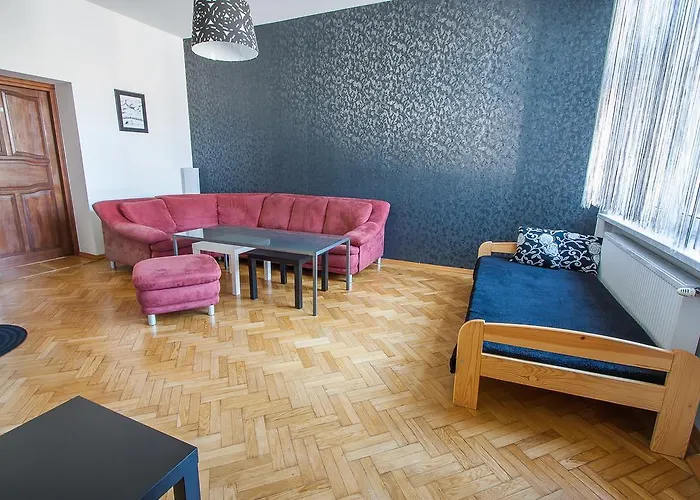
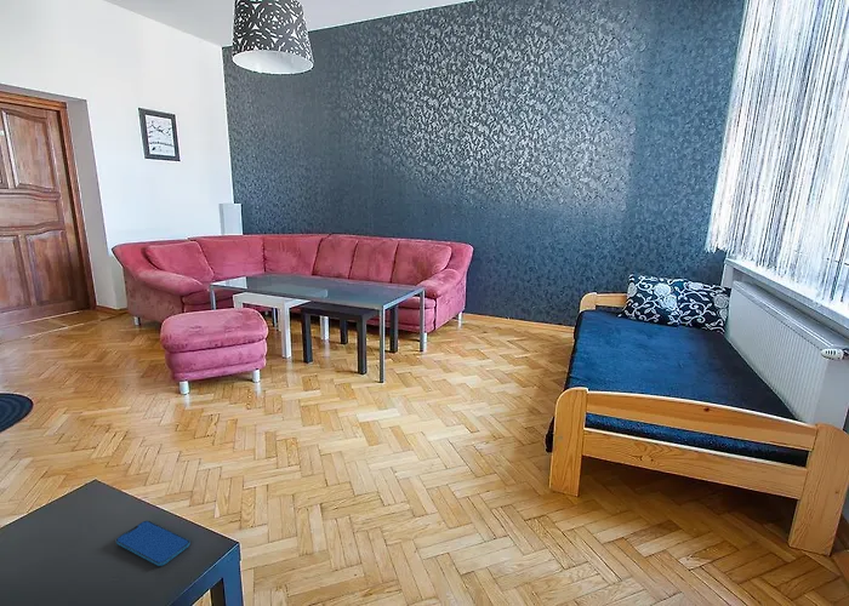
+ smartphone [115,520,192,567]
